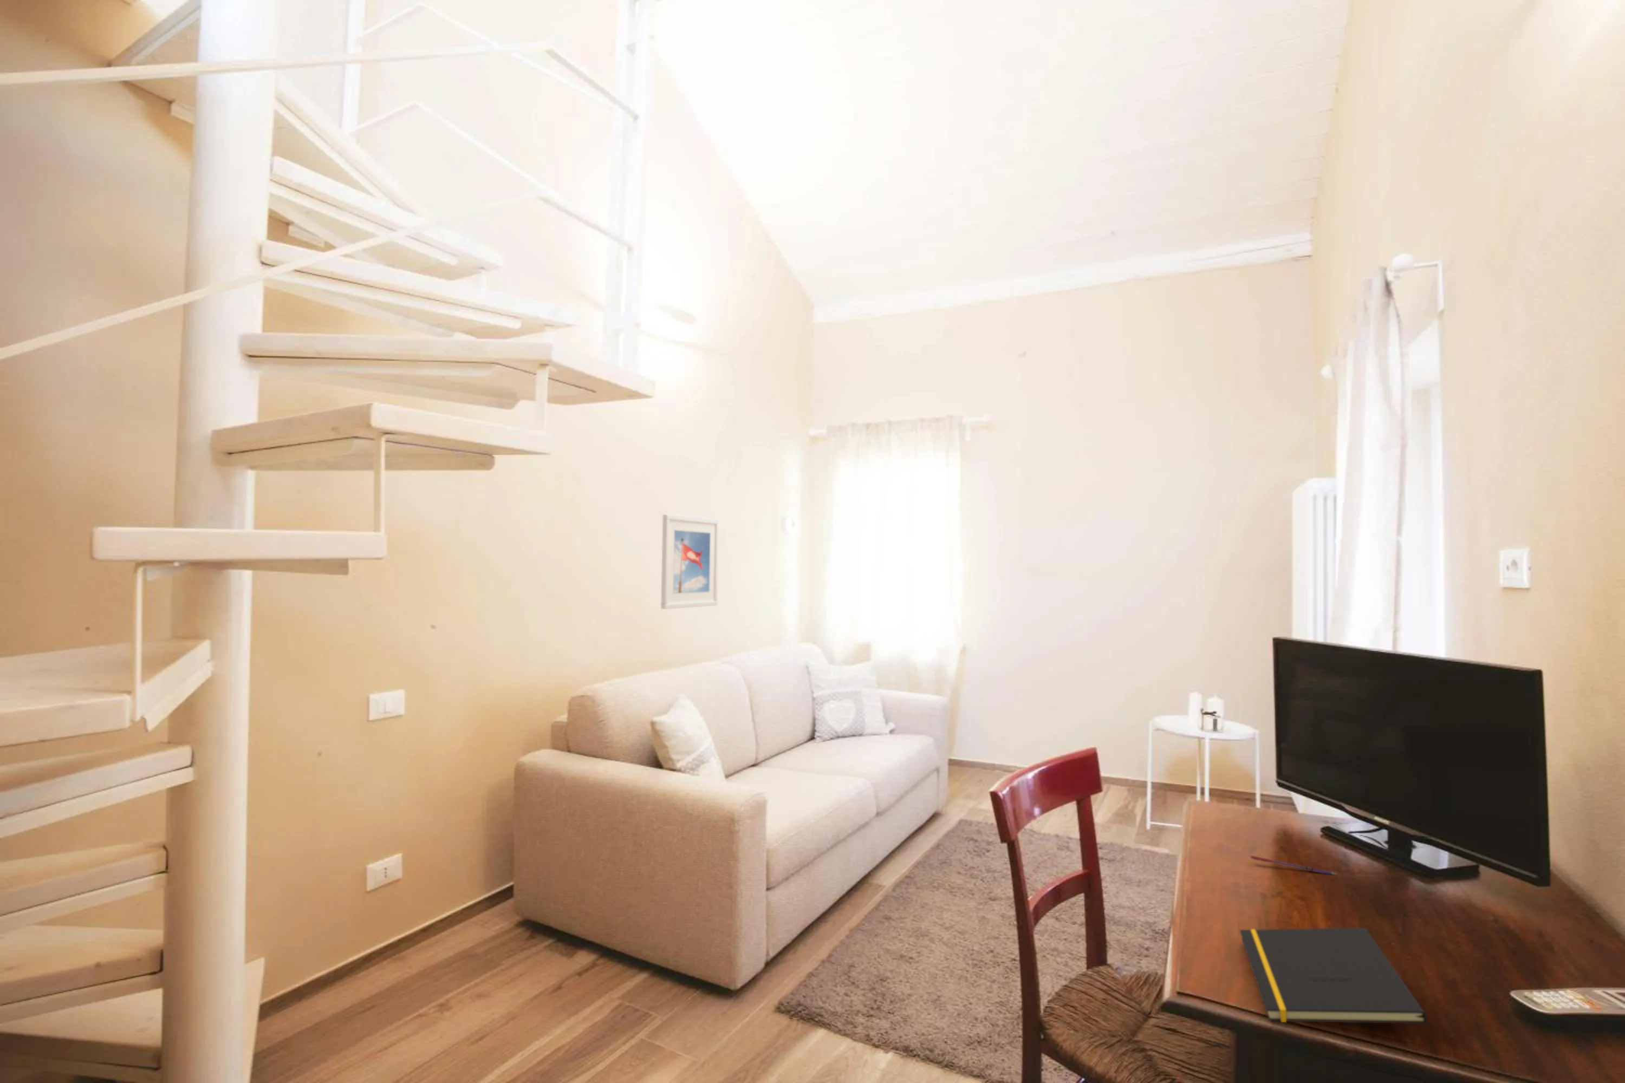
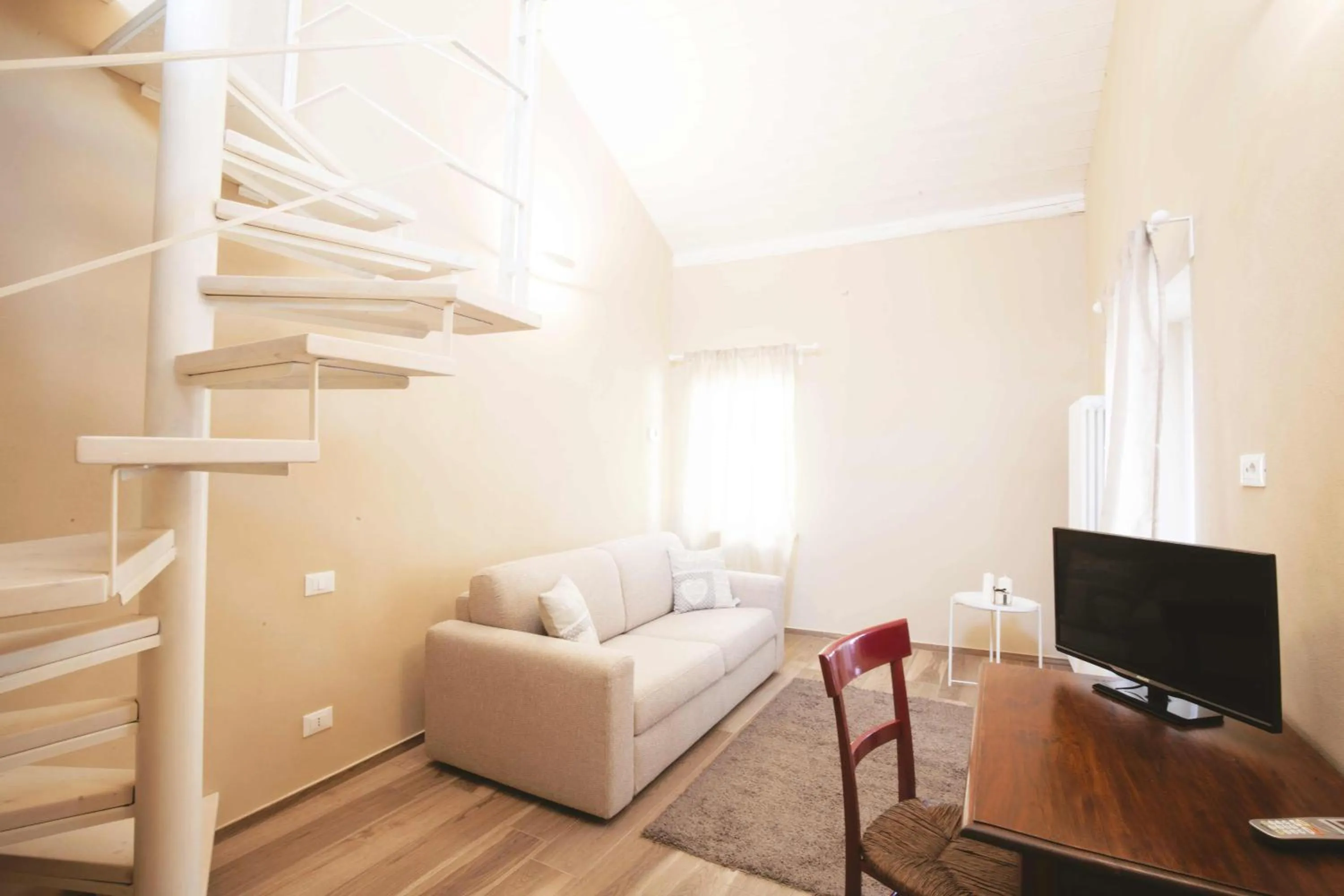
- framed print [660,514,719,609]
- notepad [1239,927,1428,1025]
- pen [1250,855,1337,876]
